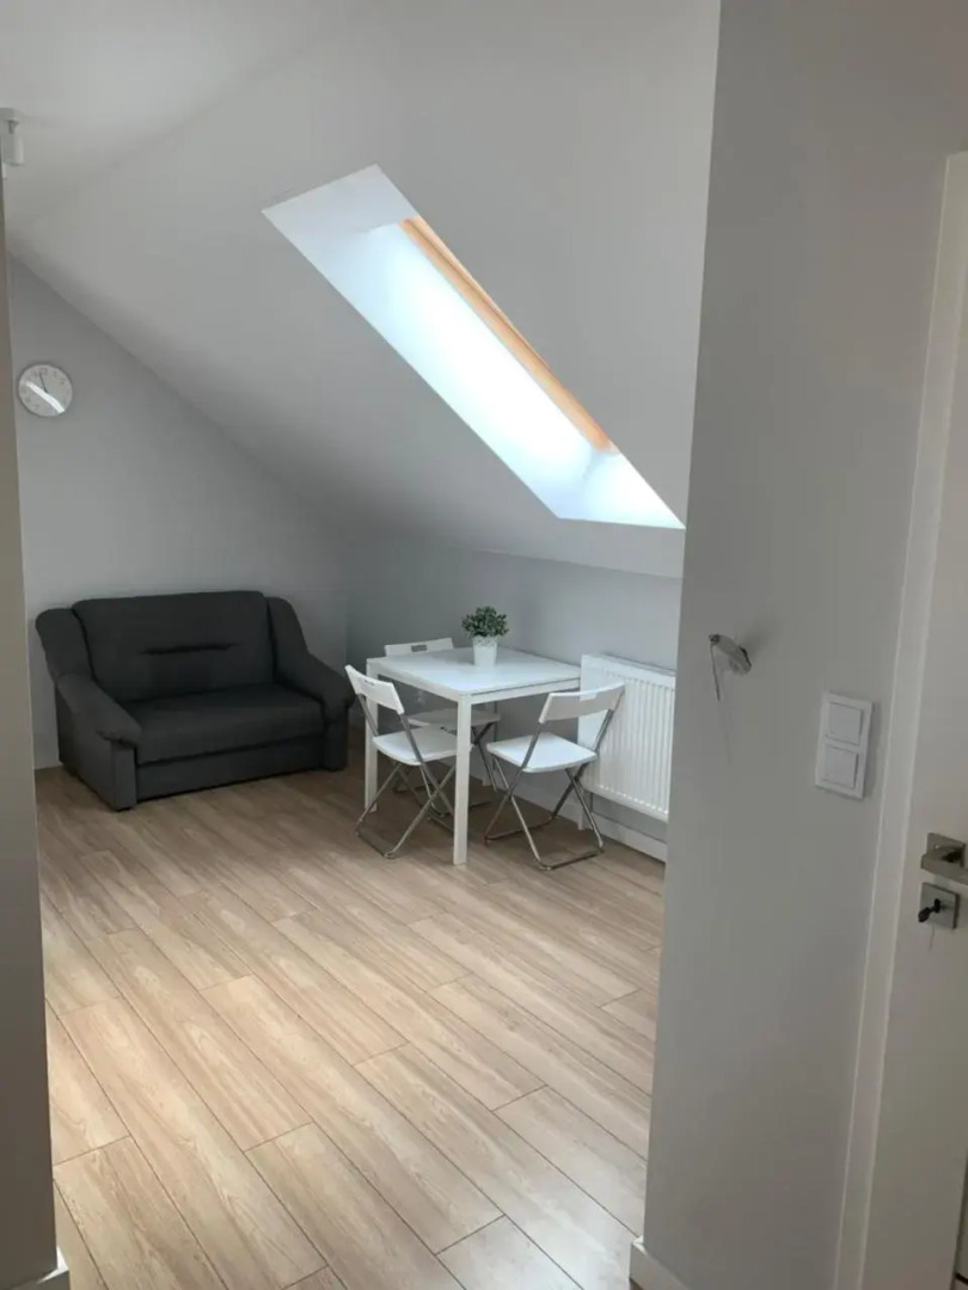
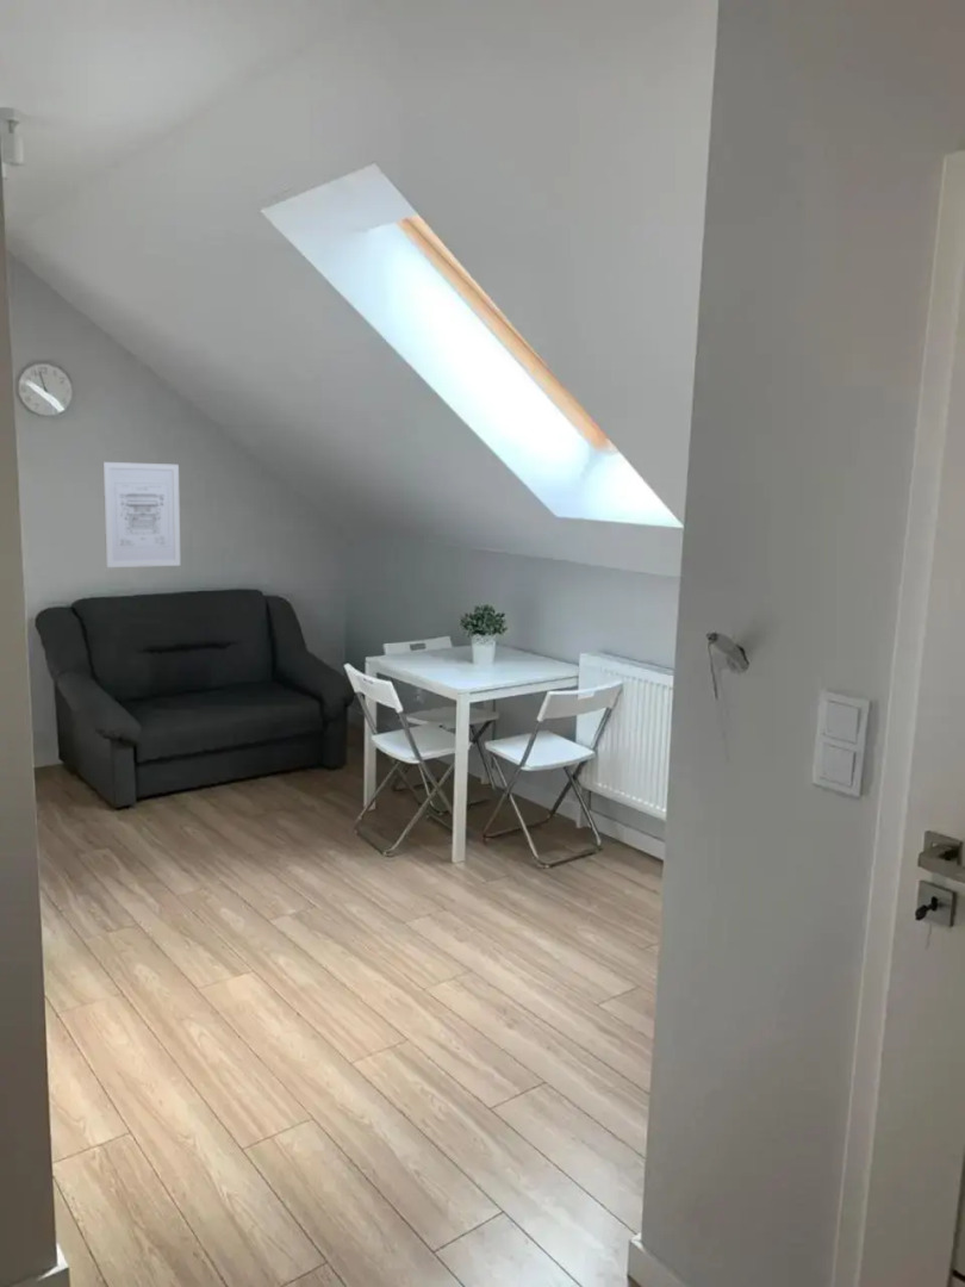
+ wall art [102,461,181,568]
